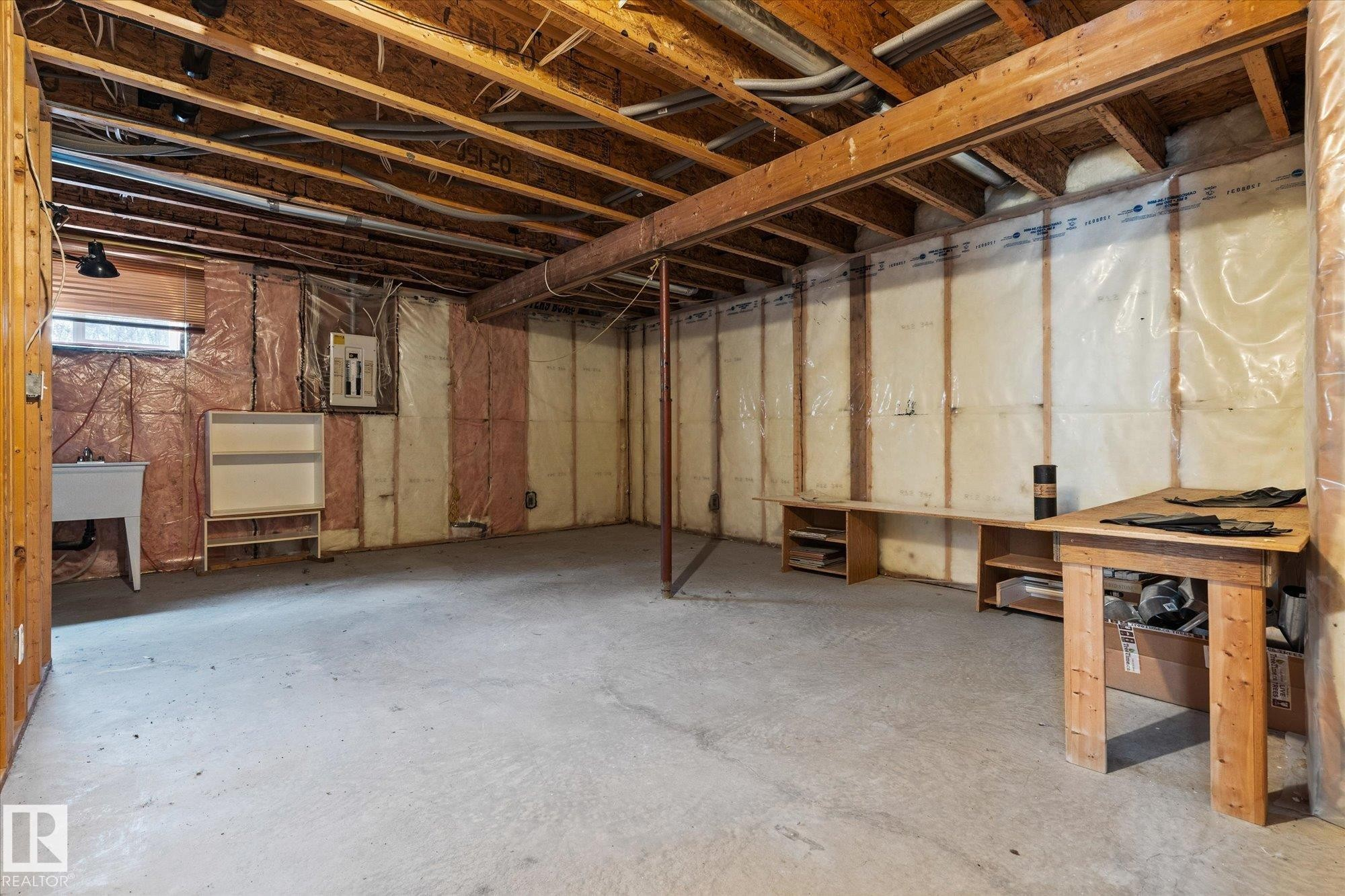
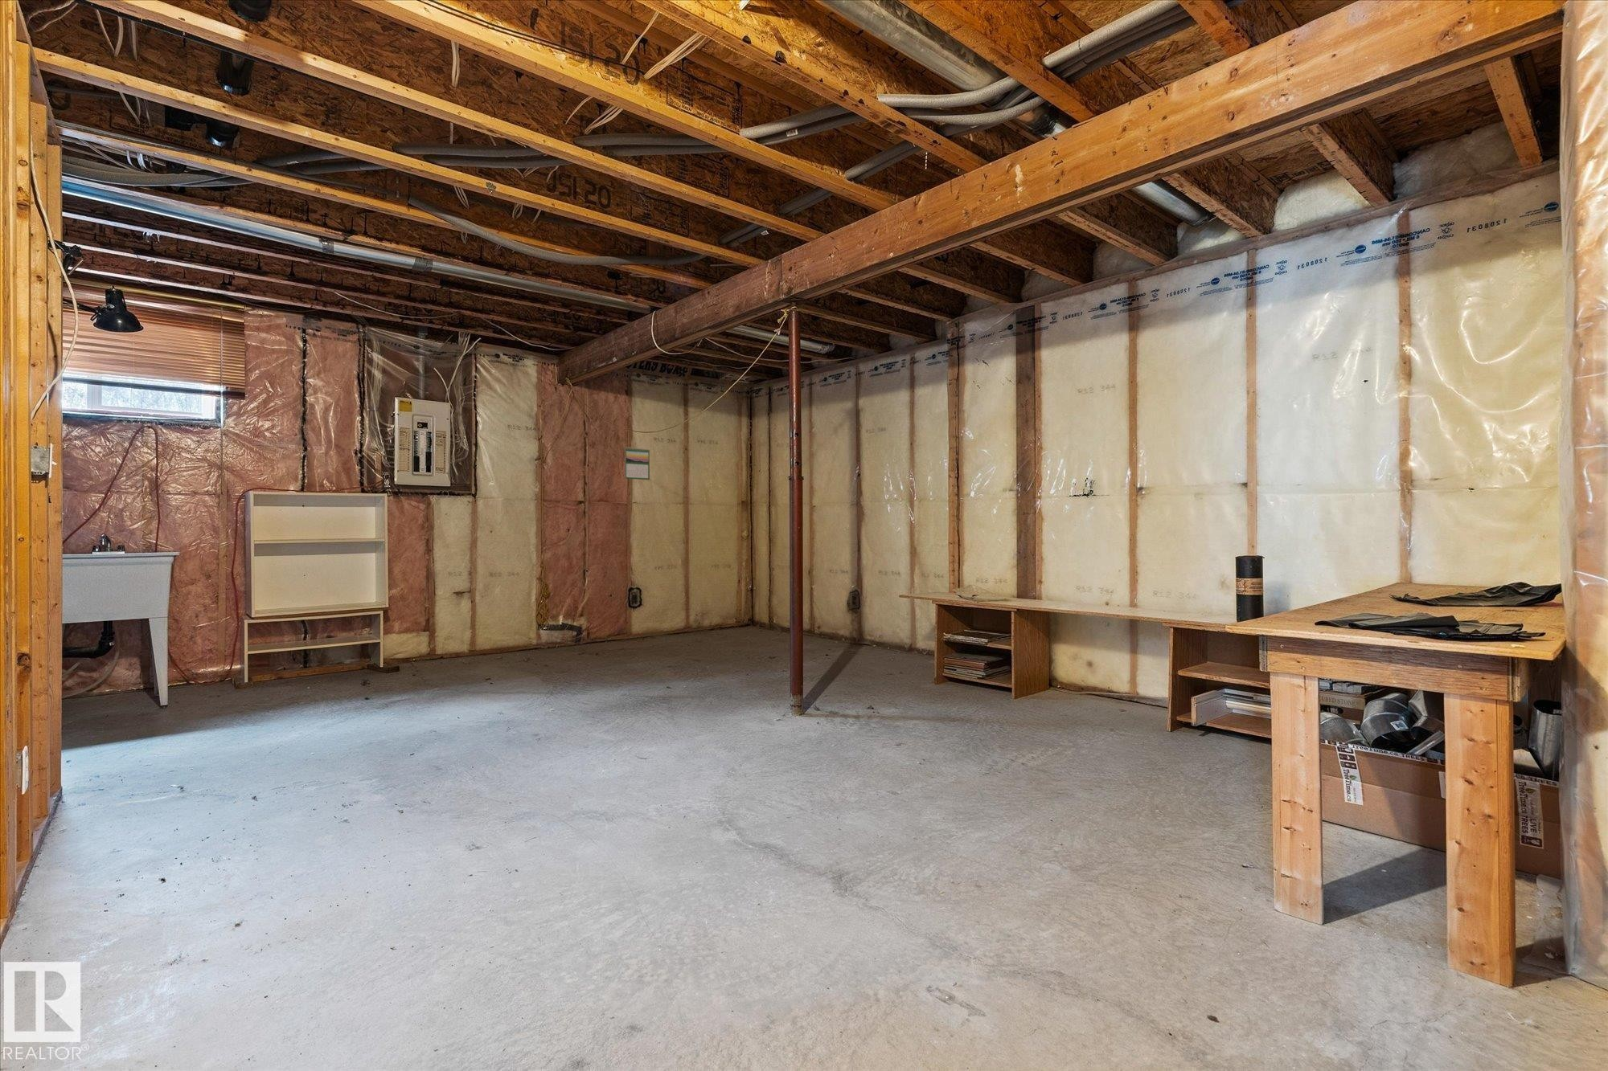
+ calendar [624,447,650,481]
